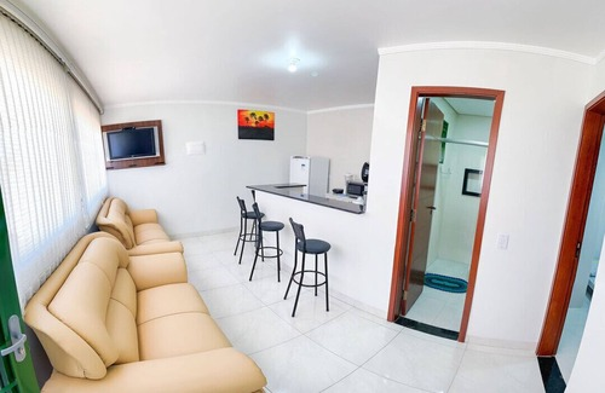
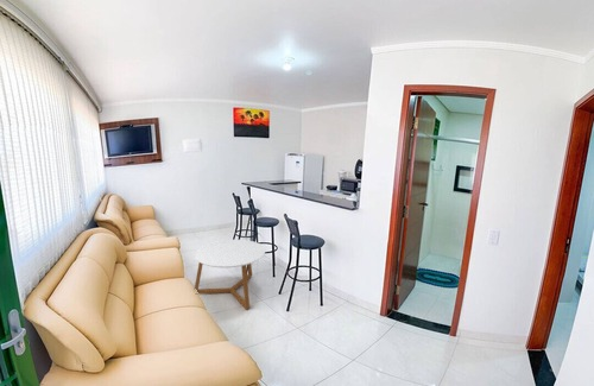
+ coffee table [194,239,266,310]
